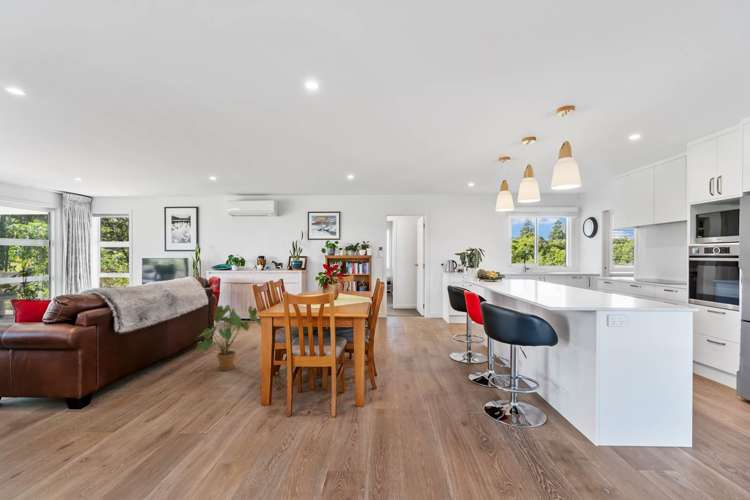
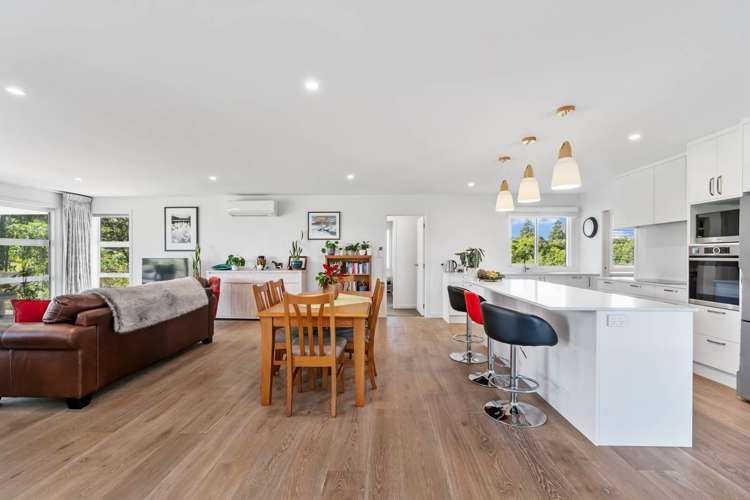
- house plant [195,304,262,372]
